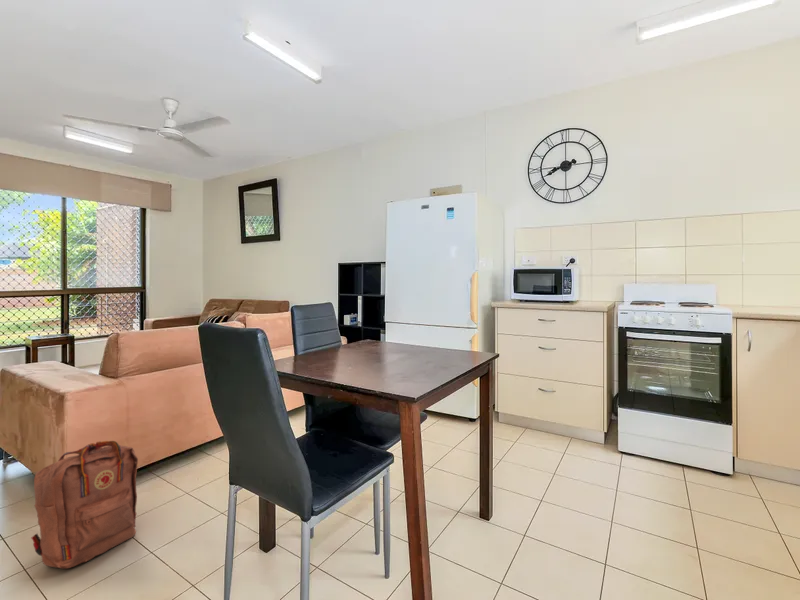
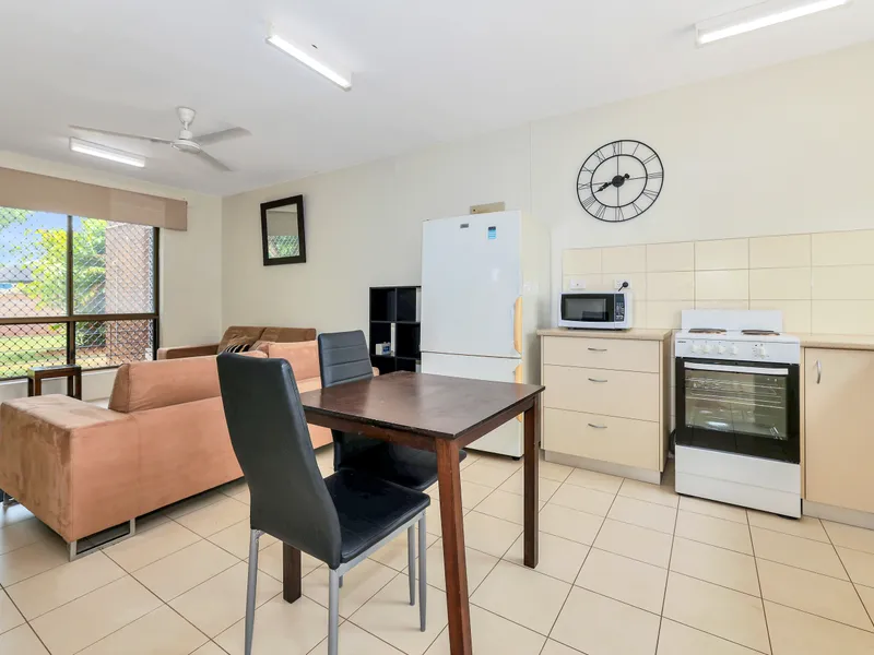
- backpack [31,440,139,570]
